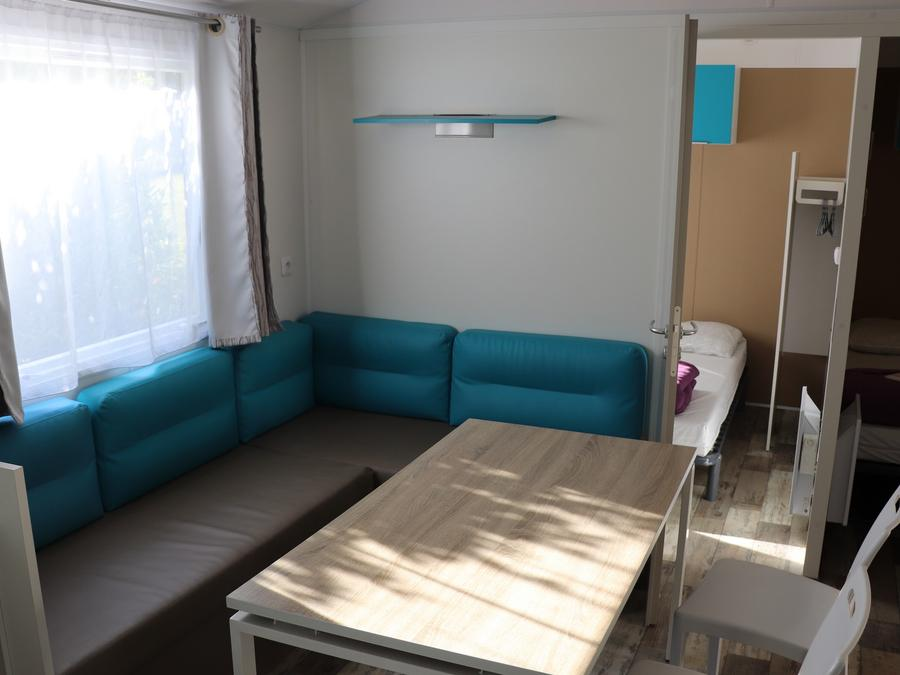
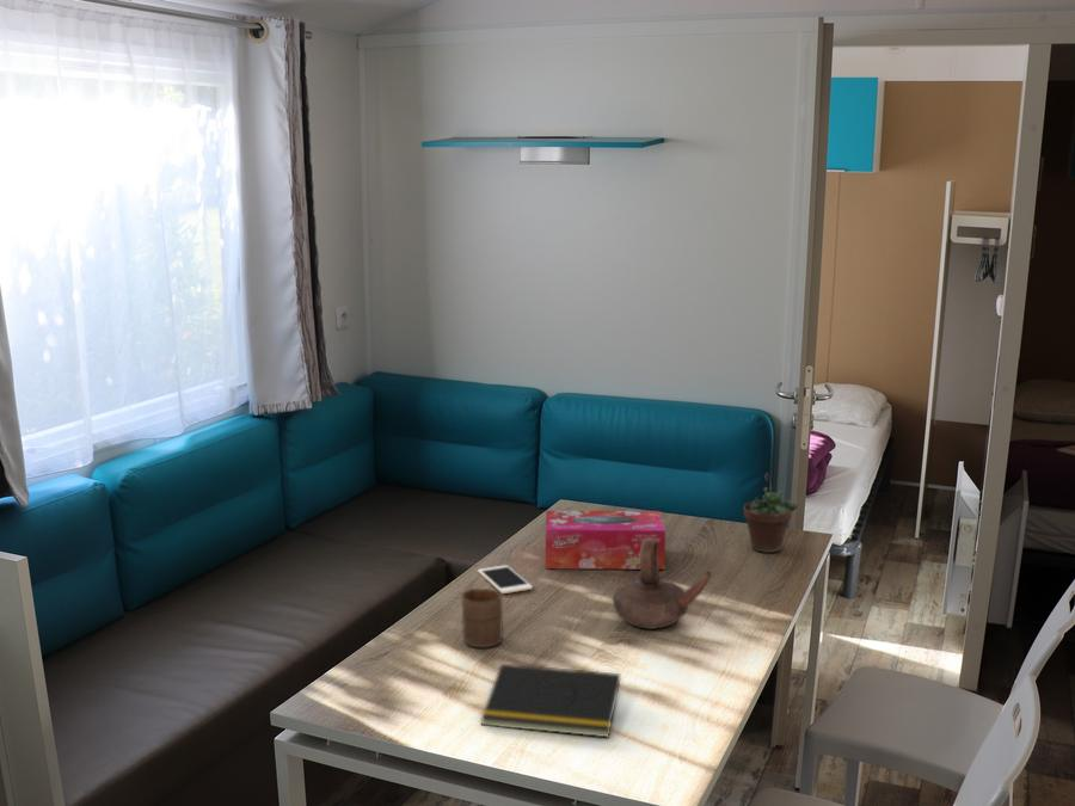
+ succulent plant [743,472,799,554]
+ notepad [479,663,621,739]
+ cup [460,587,503,650]
+ cell phone [477,564,534,595]
+ tissue box [545,510,666,571]
+ teapot [612,539,713,630]
